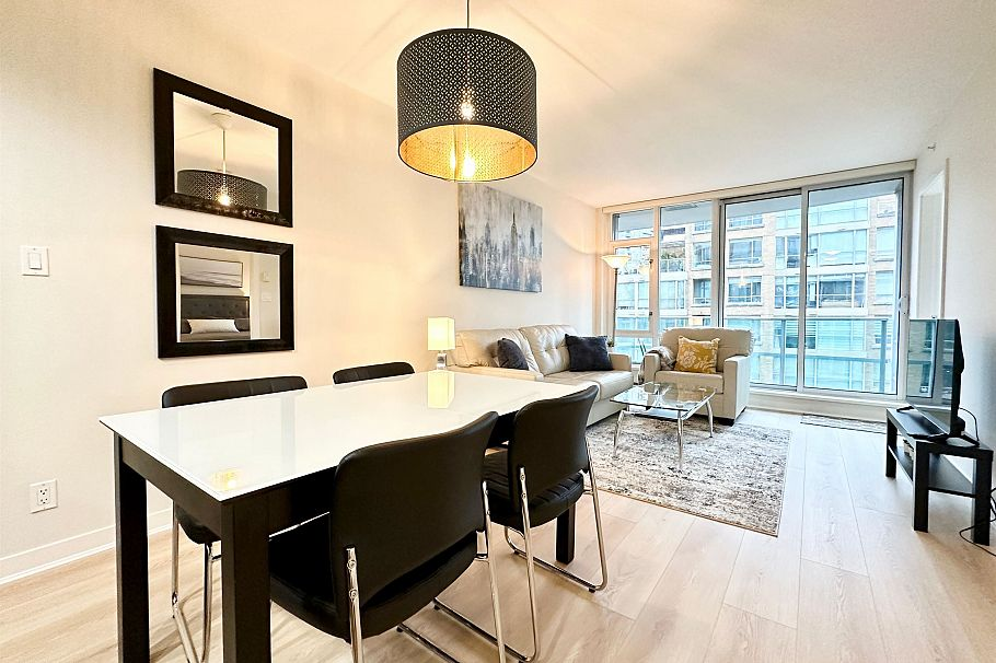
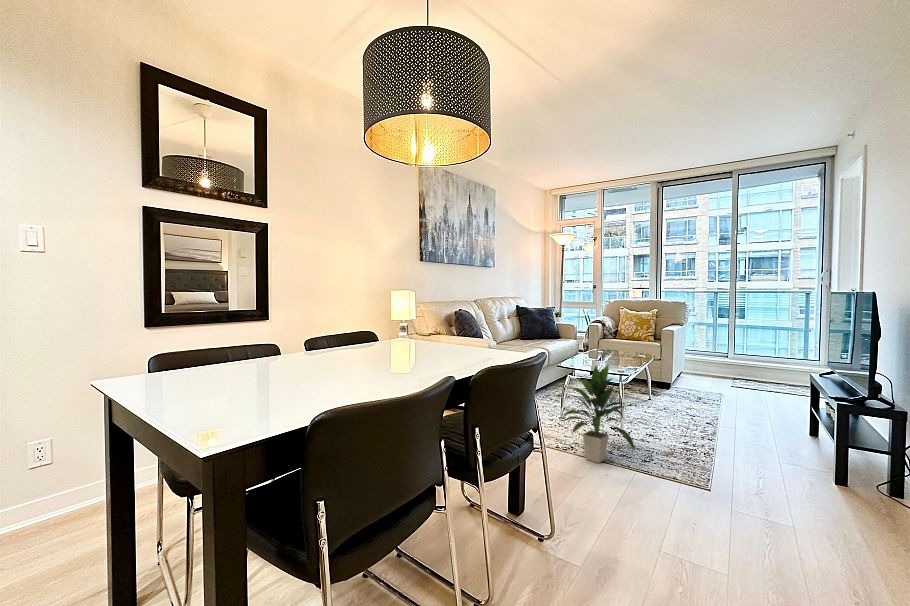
+ indoor plant [559,363,637,464]
